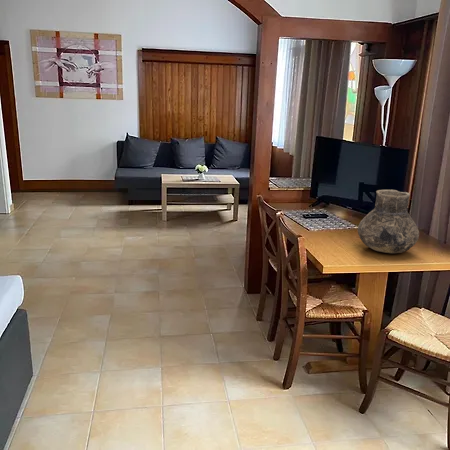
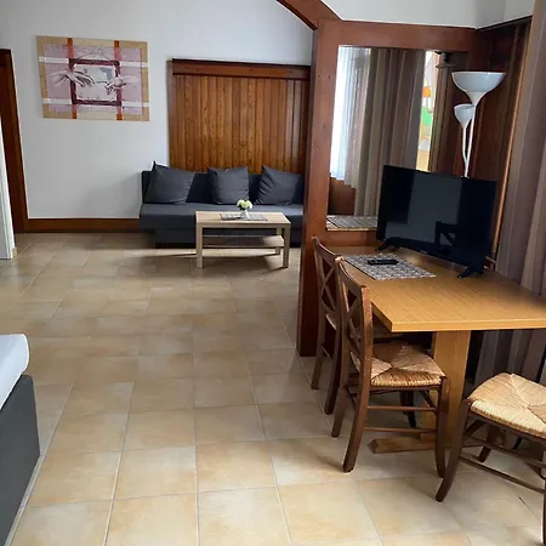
- vase [357,189,420,254]
